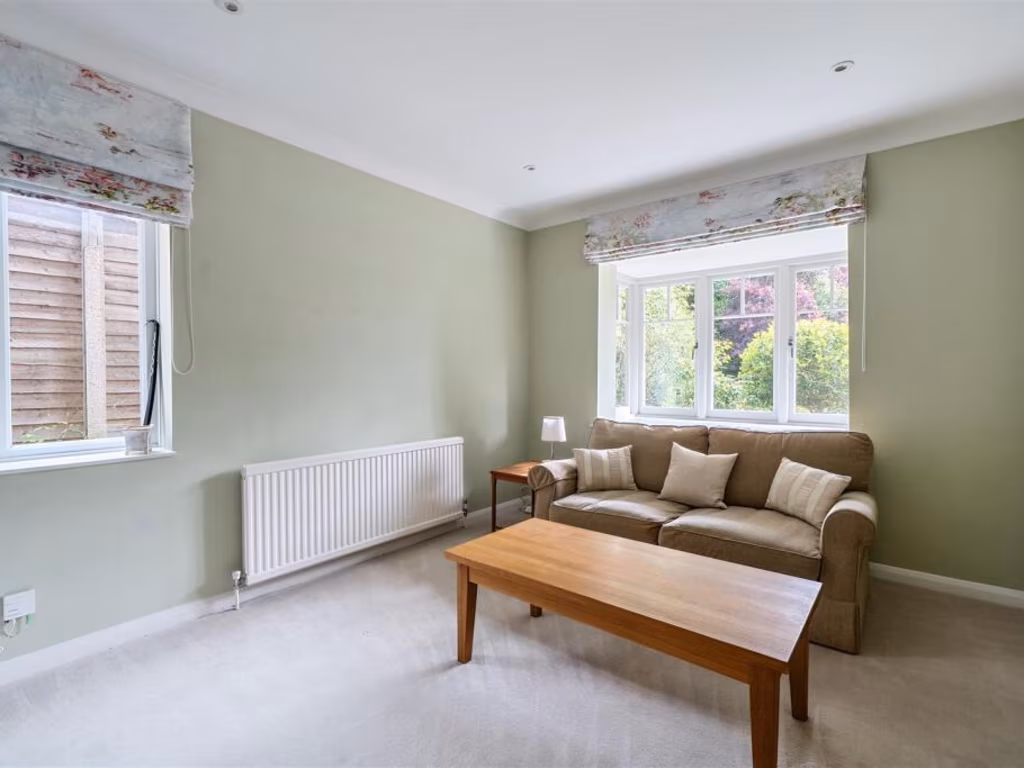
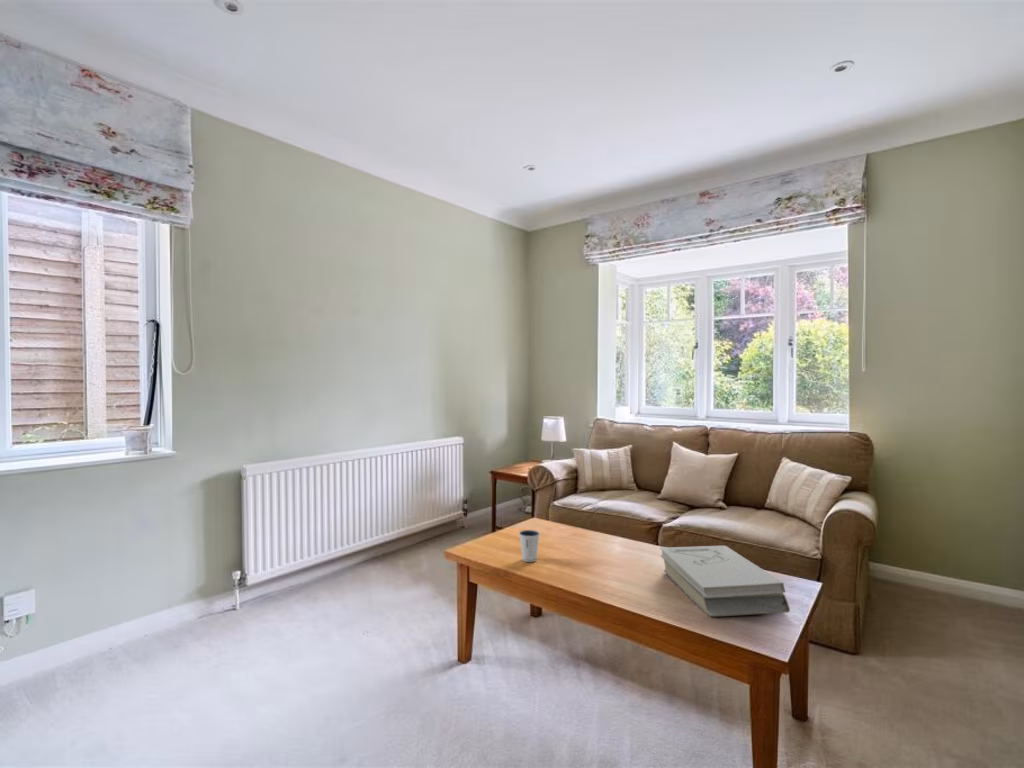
+ dixie cup [518,529,541,563]
+ books [659,545,791,617]
